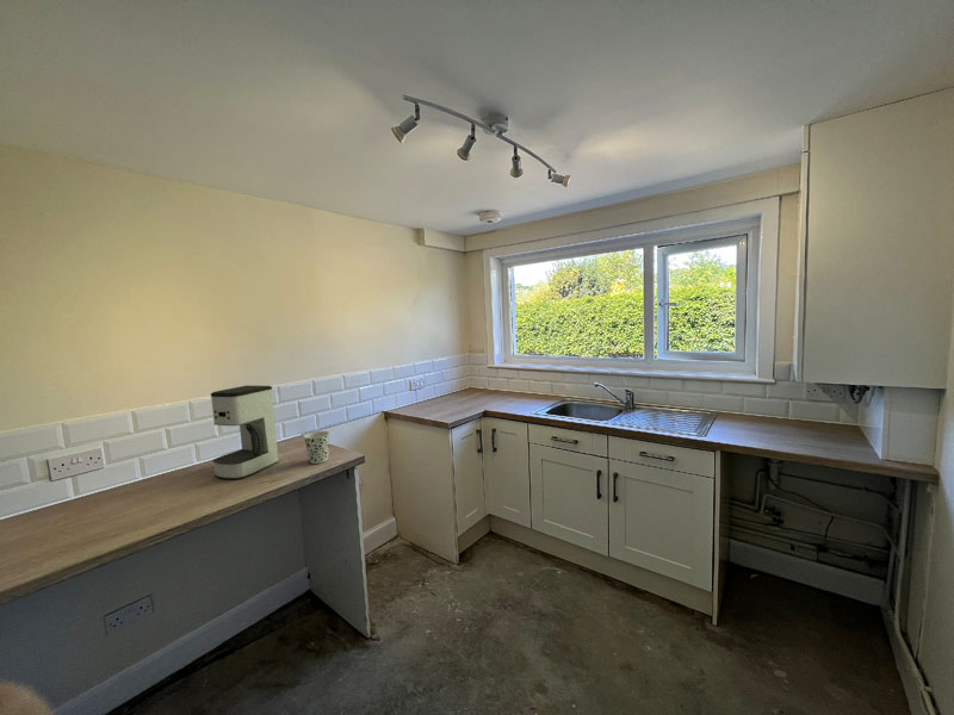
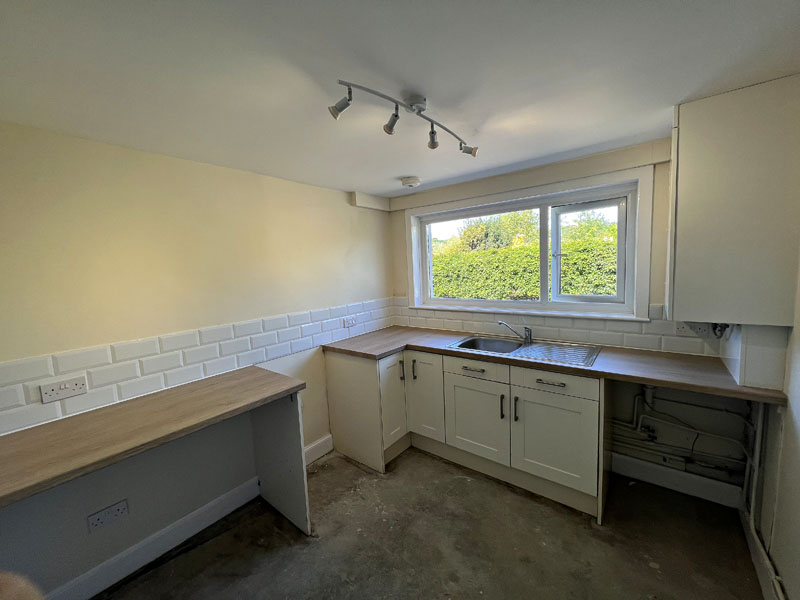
- cup [303,430,330,465]
- coffee maker [210,385,280,480]
